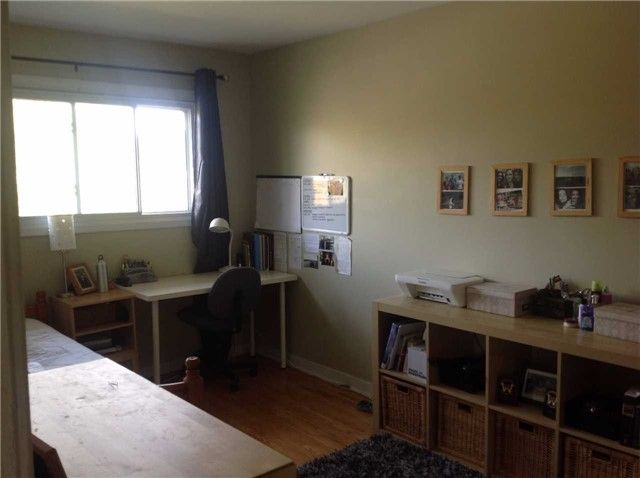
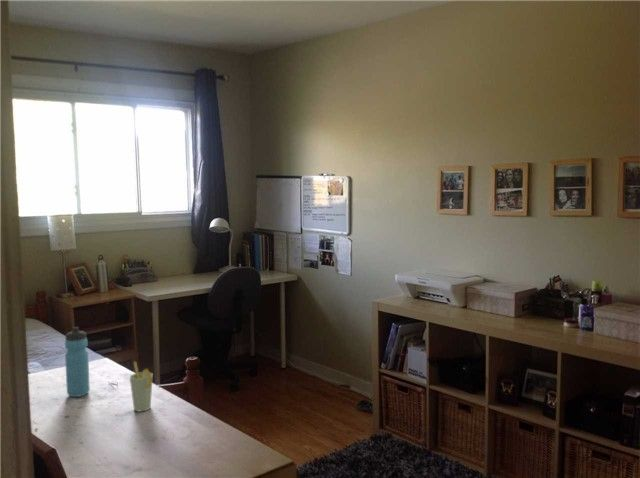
+ water bottle [64,326,91,398]
+ cup [129,361,154,413]
